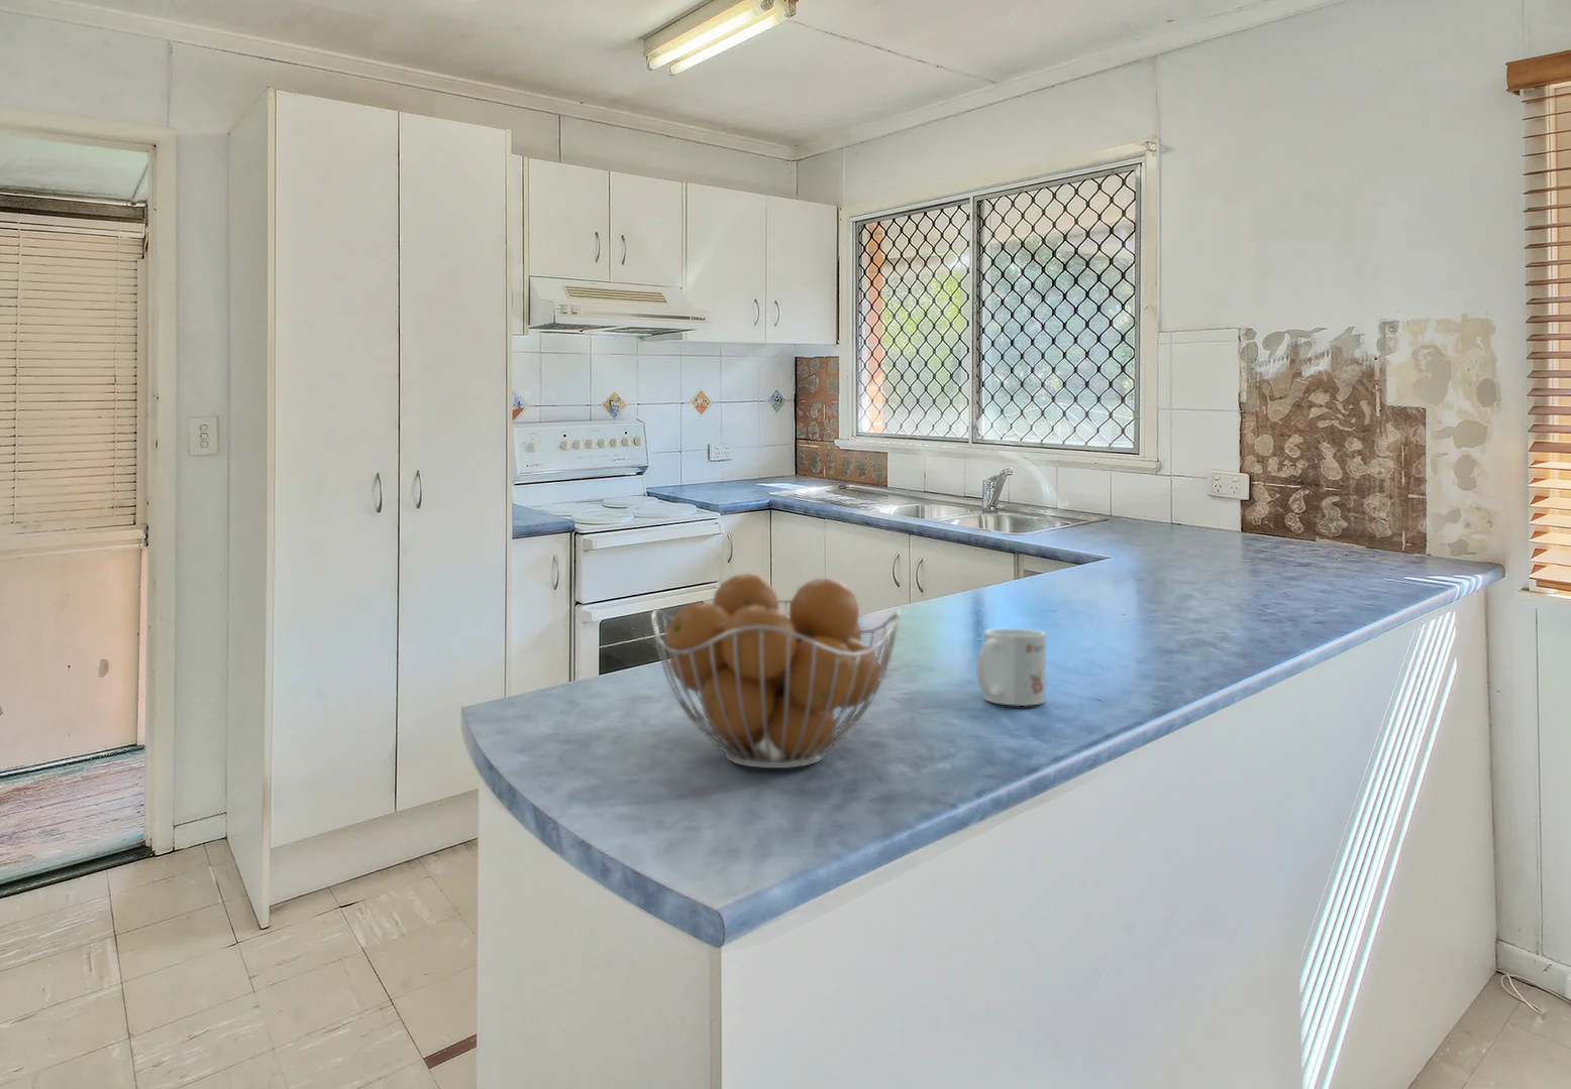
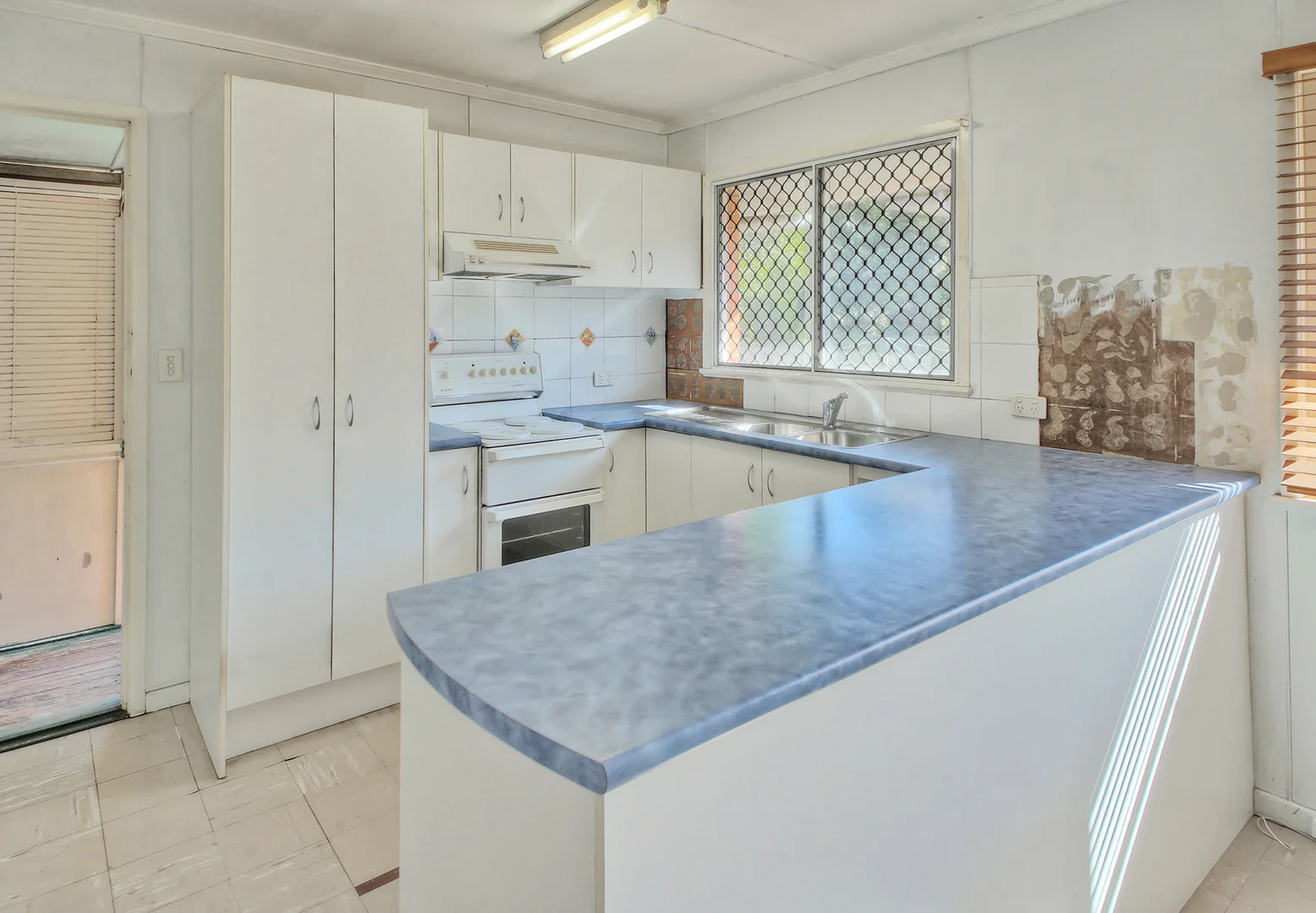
- fruit basket [651,573,900,769]
- mug [975,629,1047,707]
